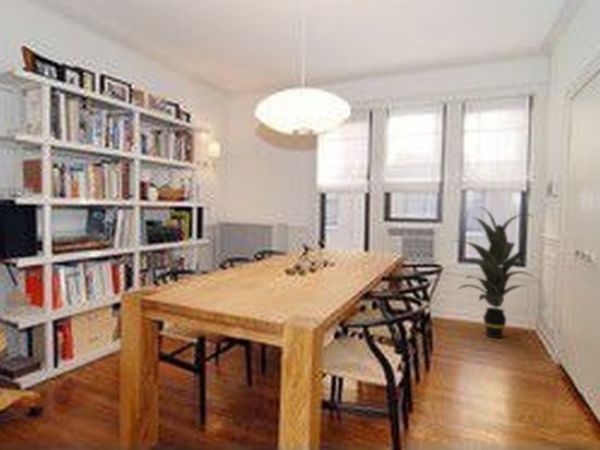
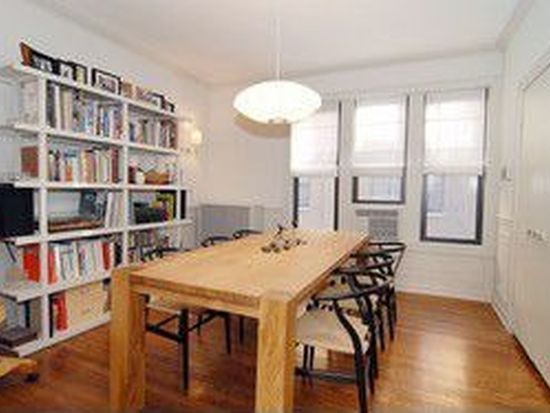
- indoor plant [452,206,535,339]
